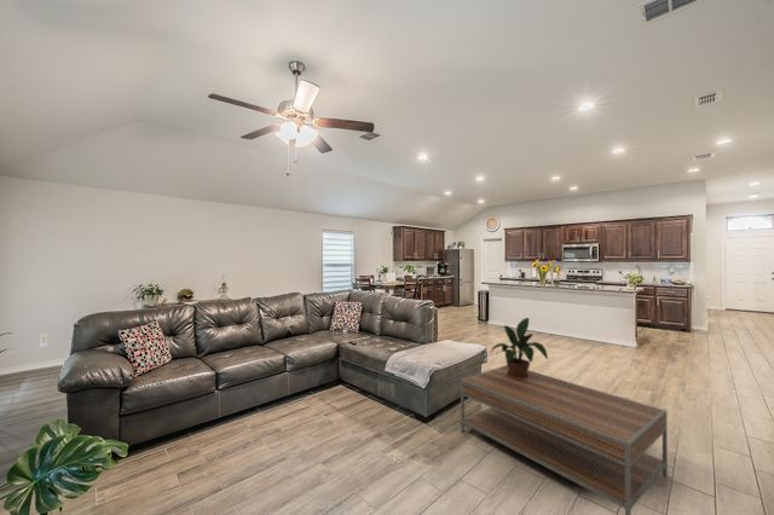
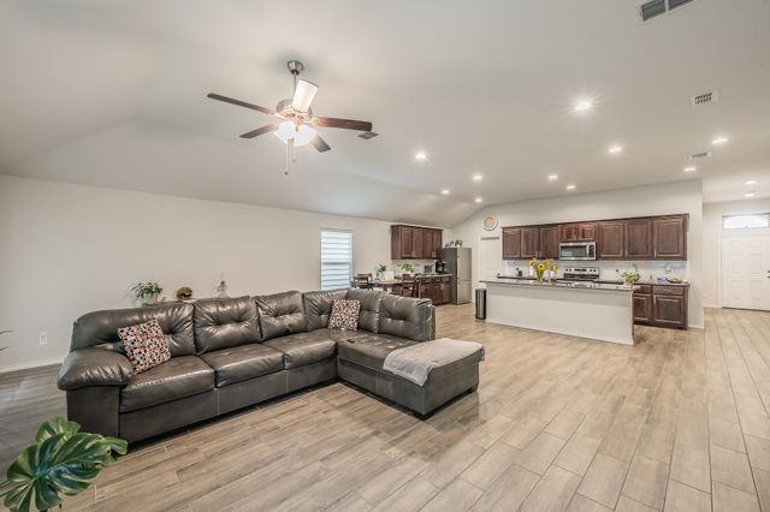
- potted plant [489,317,549,378]
- coffee table [460,364,669,515]
